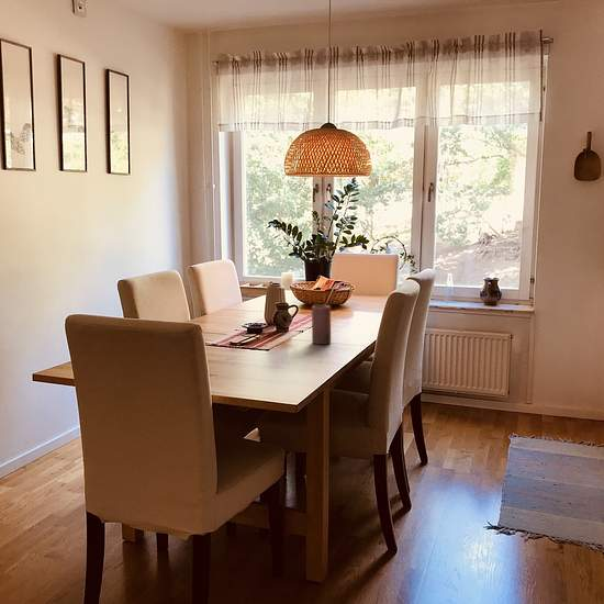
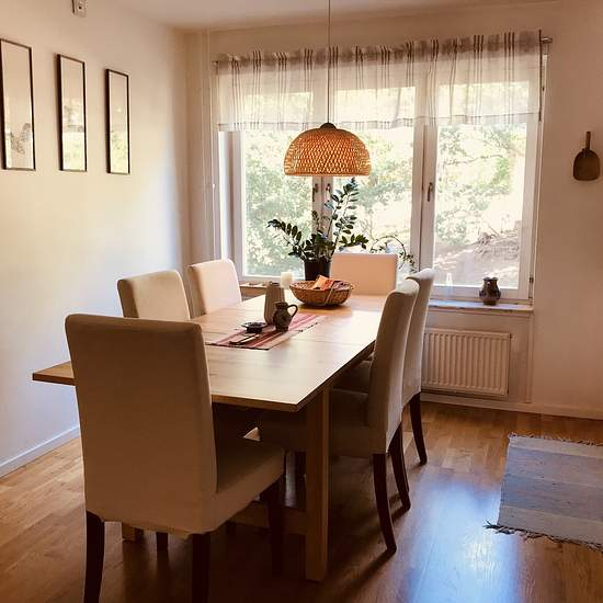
- candle [311,304,332,345]
